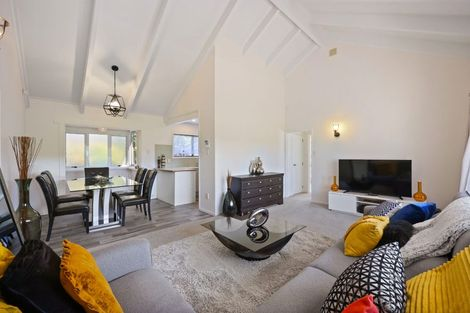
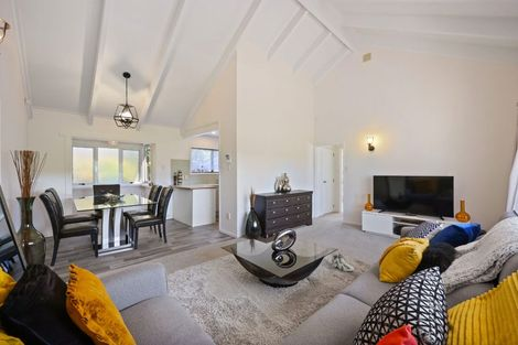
+ sneaker [331,252,355,272]
